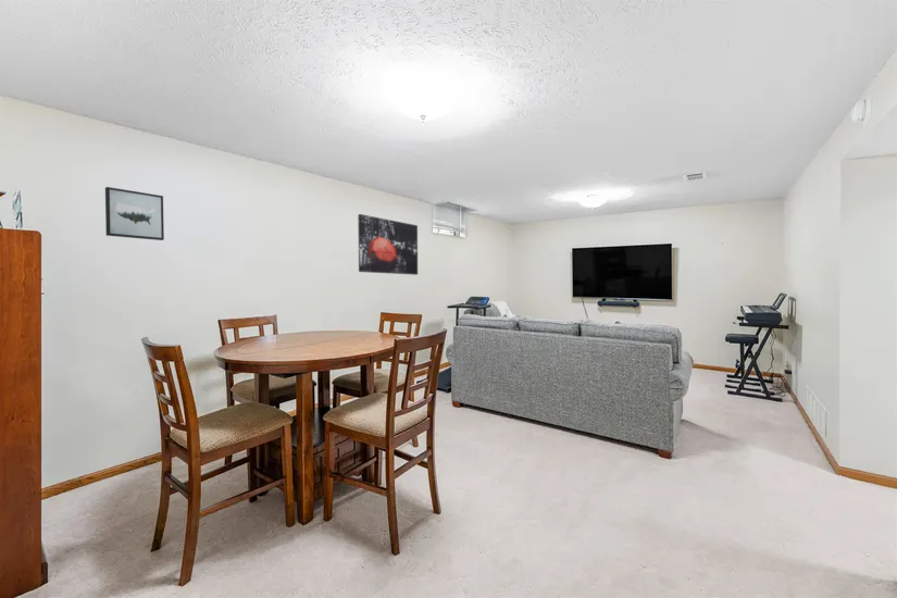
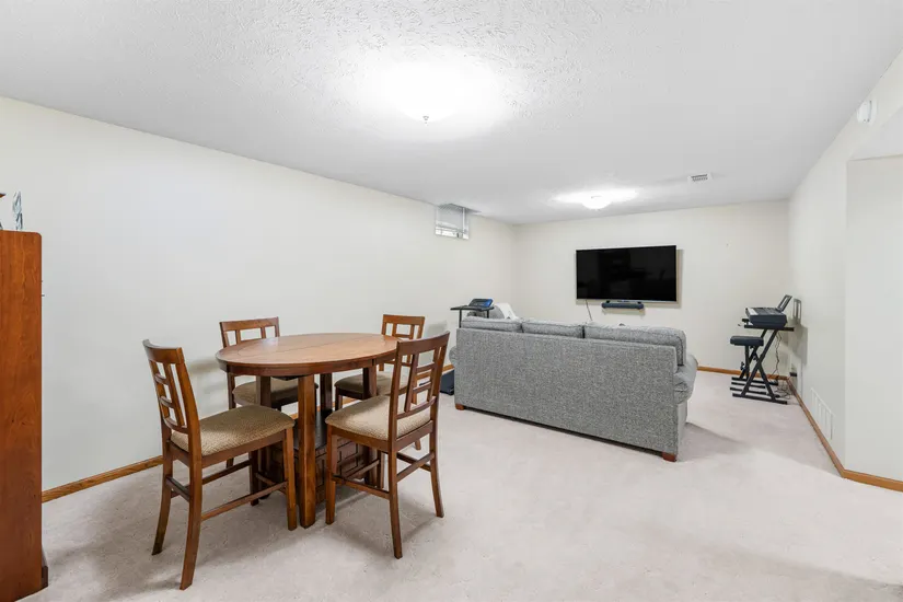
- wall art [357,213,419,276]
- wall art [104,186,165,241]
